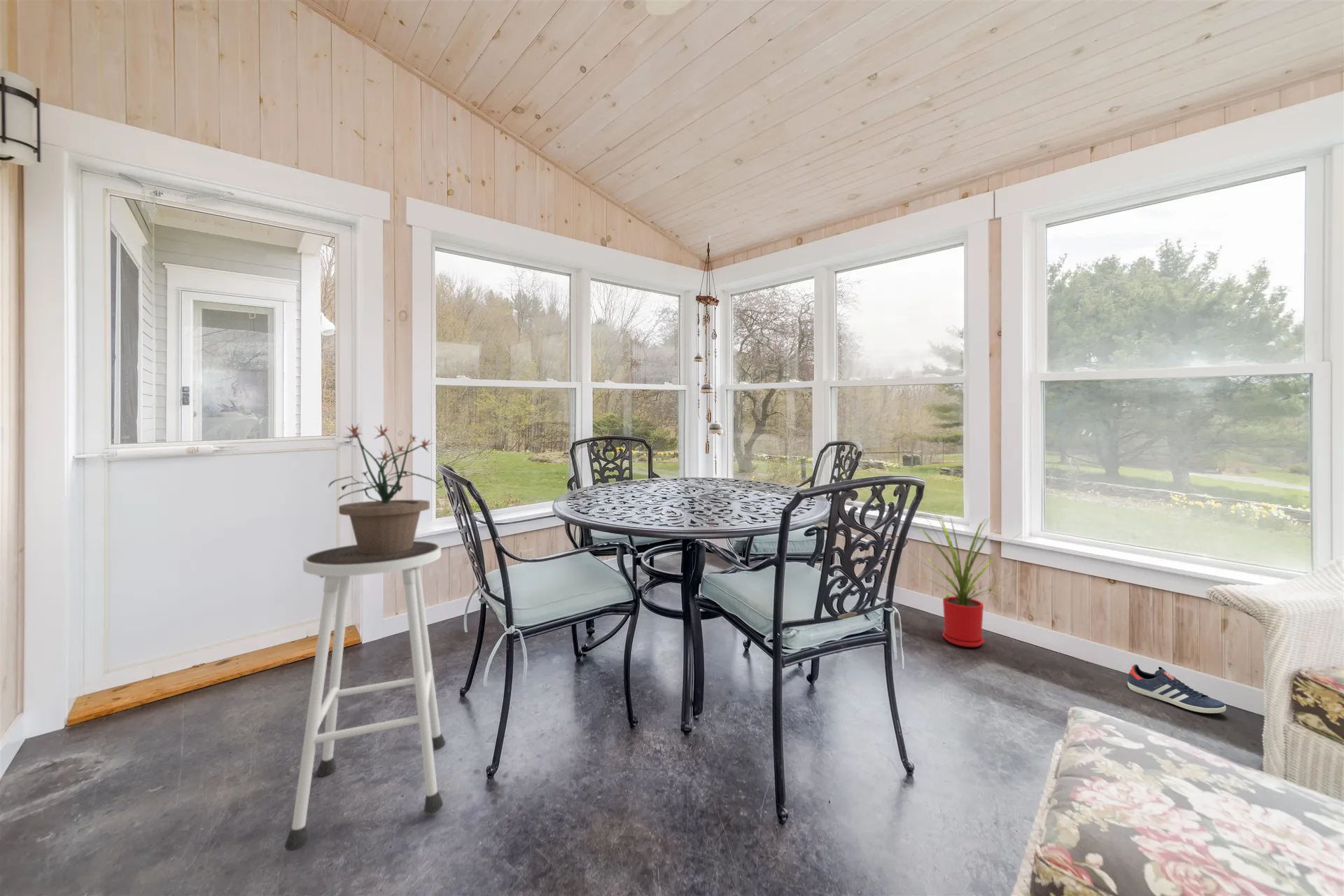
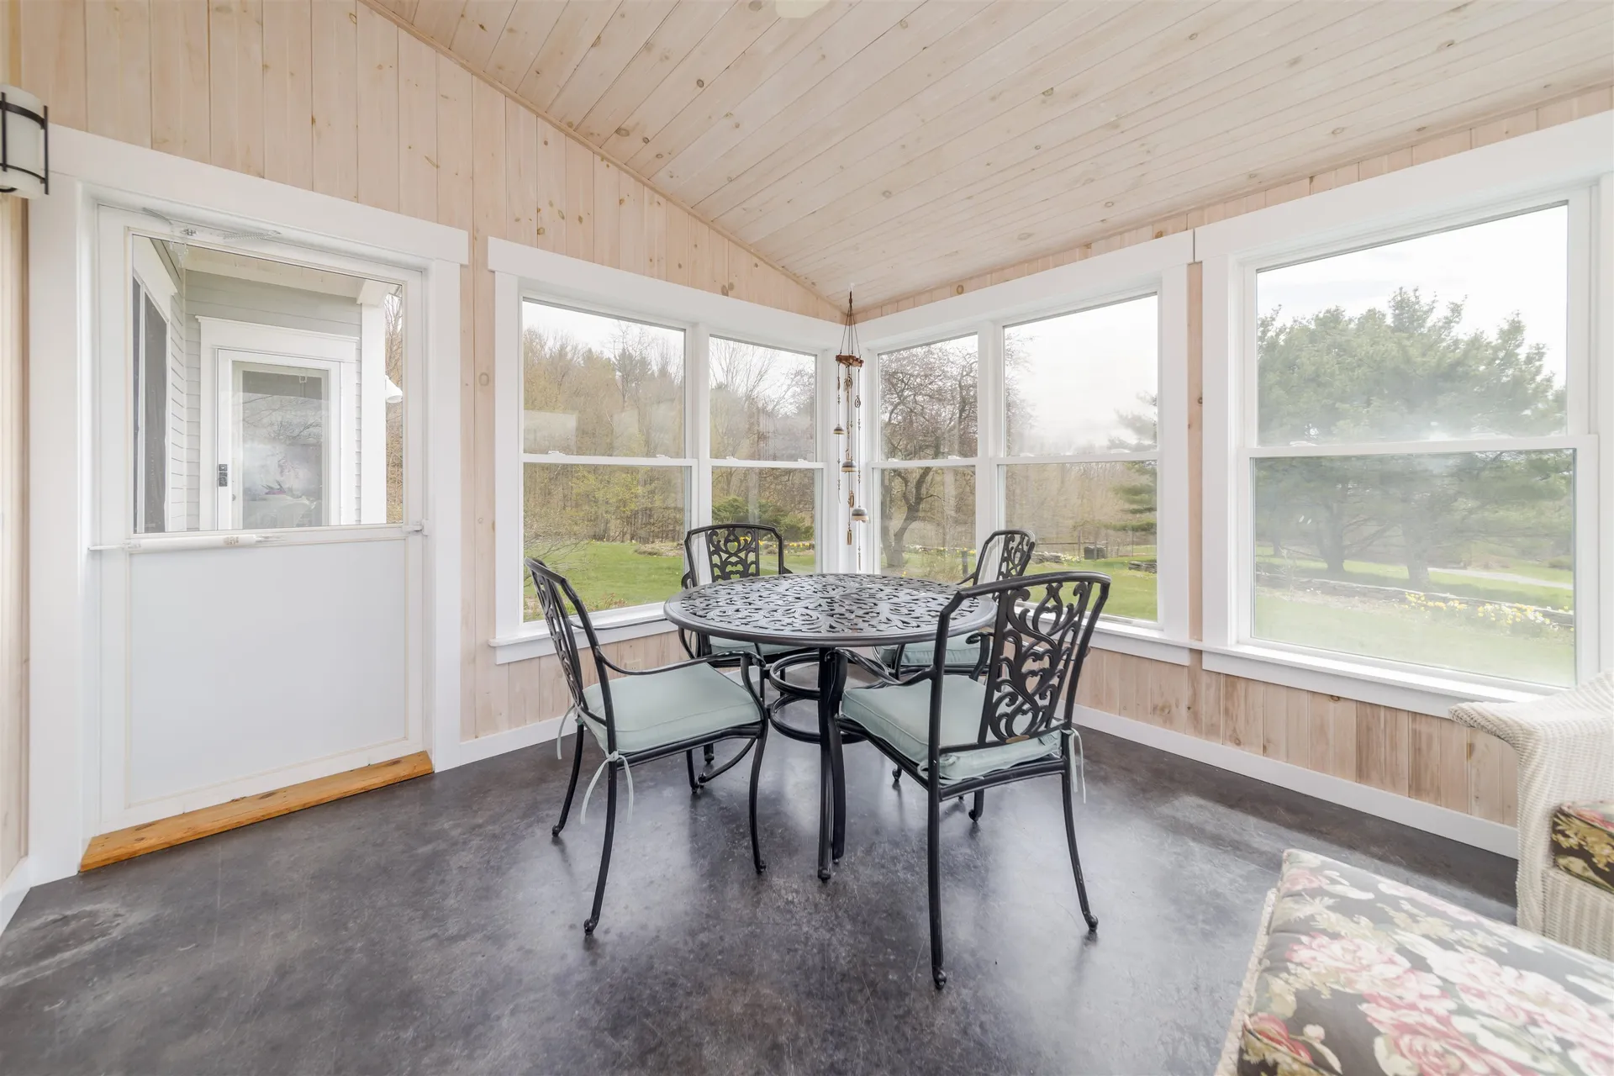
- stool [283,540,446,852]
- sneaker [1127,664,1227,714]
- house plant [909,509,1023,647]
- potted plant [328,423,442,554]
